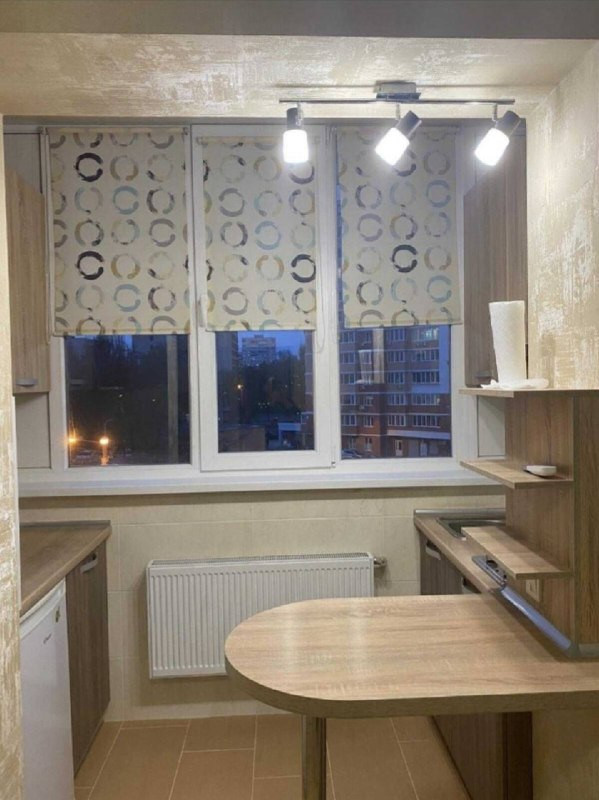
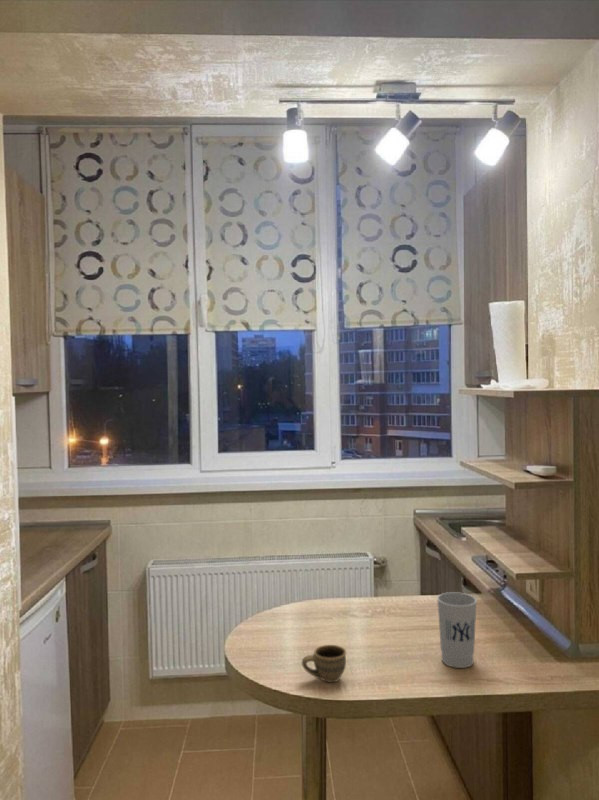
+ cup [436,591,478,669]
+ cup [301,644,347,683]
